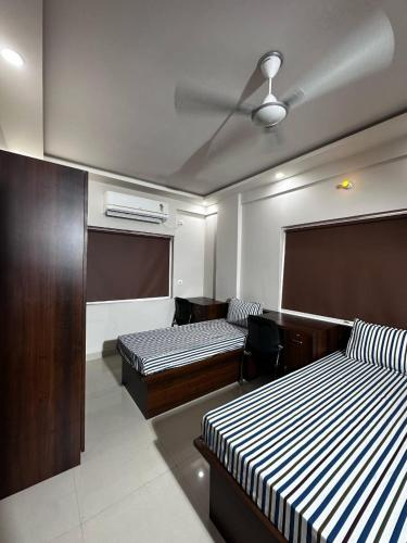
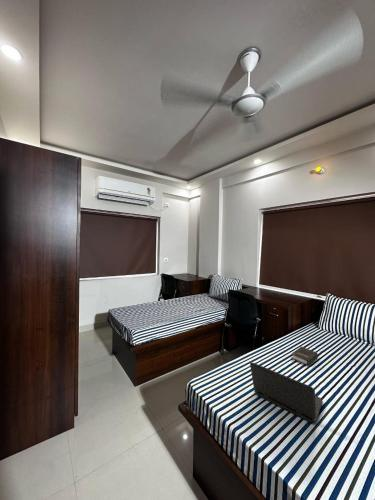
+ hardback book [290,345,319,367]
+ laptop [249,362,324,424]
